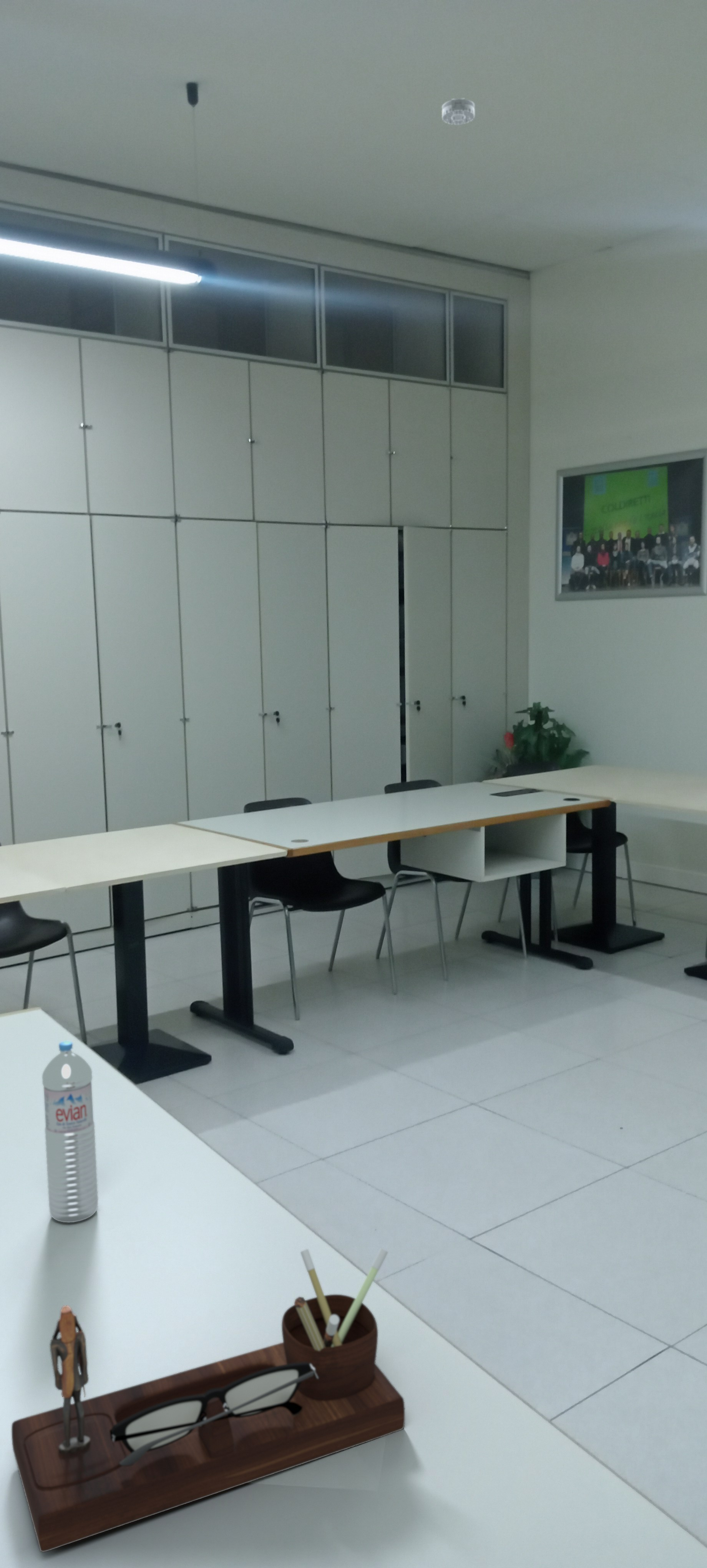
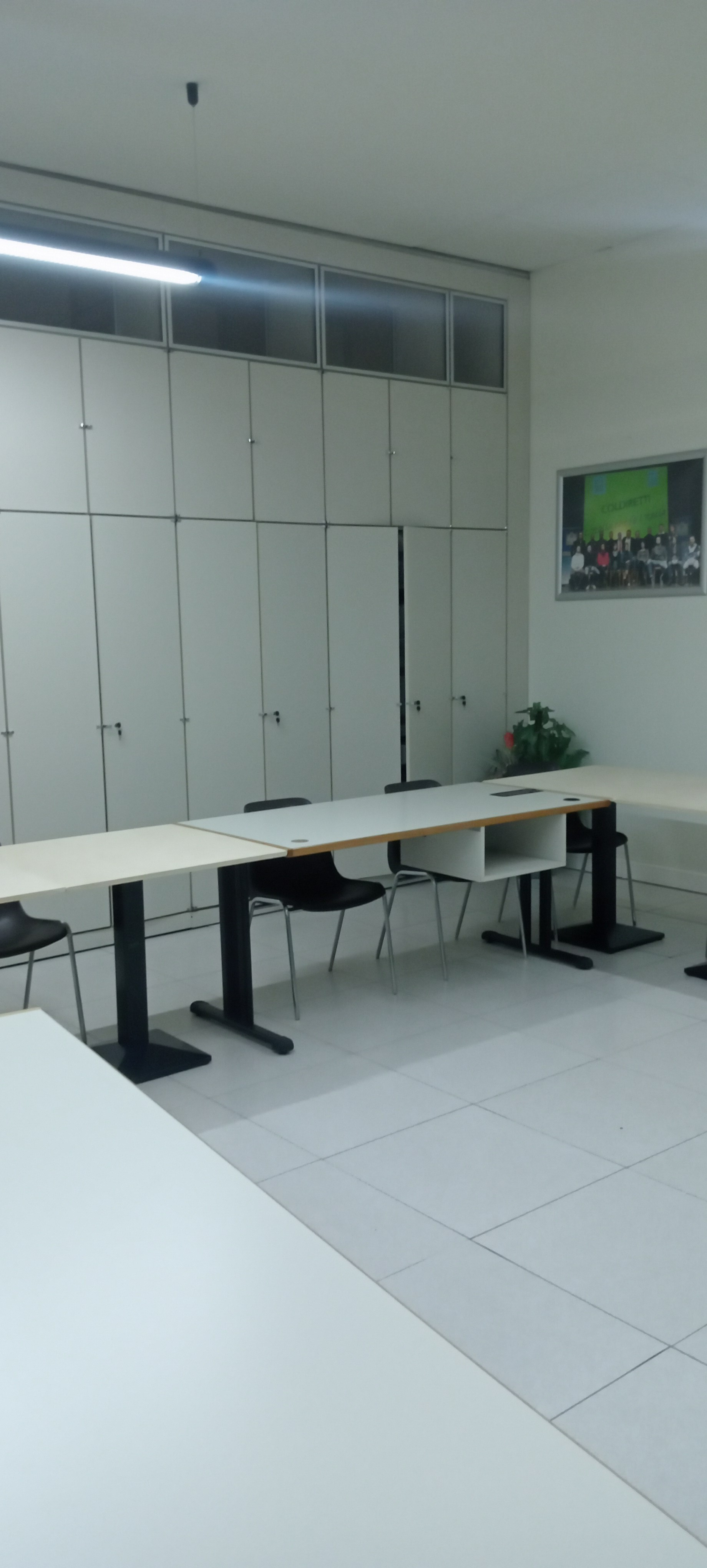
- desk organizer [11,1247,405,1553]
- water bottle [41,1041,98,1223]
- smoke detector [441,98,475,125]
